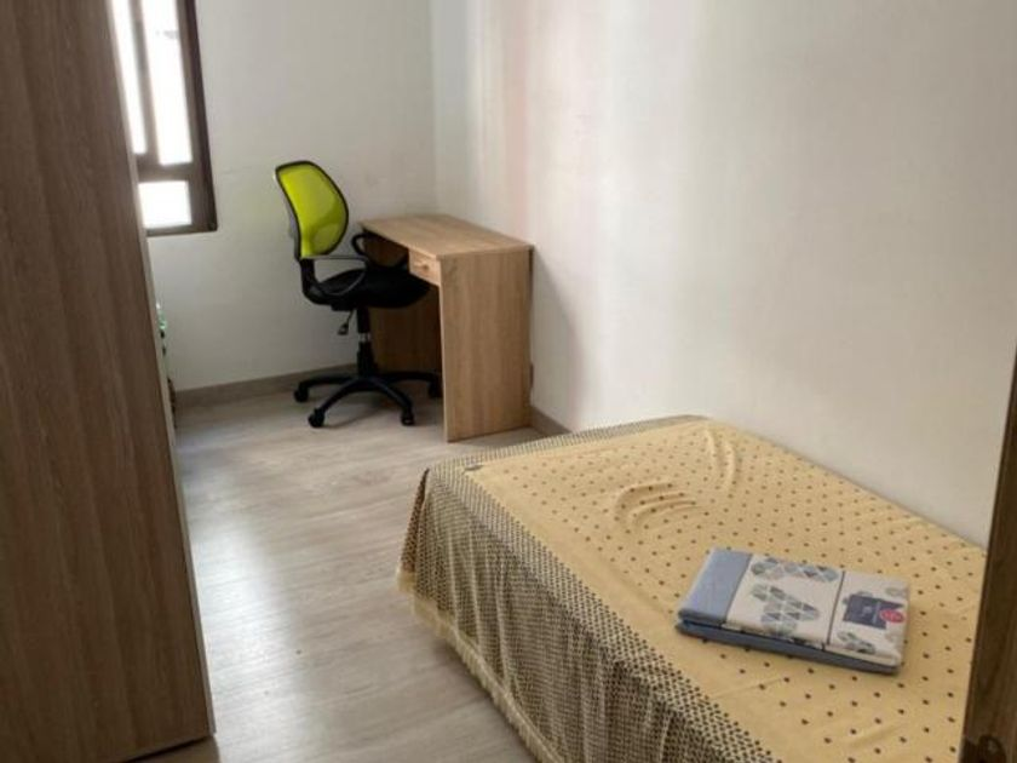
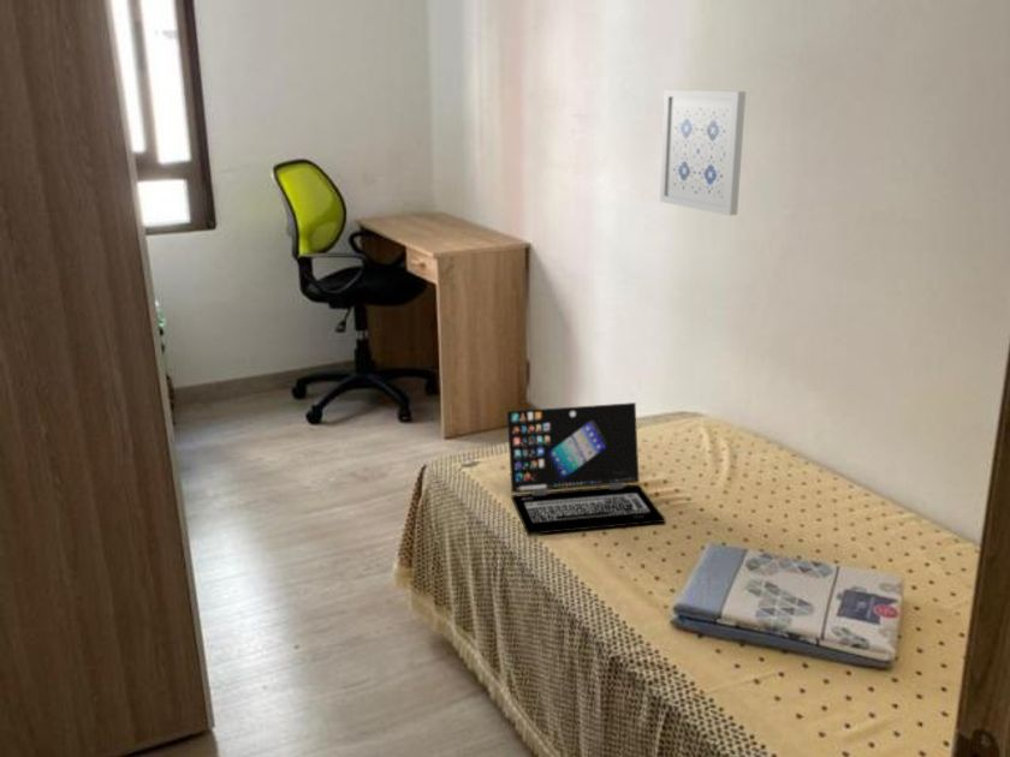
+ laptop [506,401,667,536]
+ wall art [659,89,747,216]
